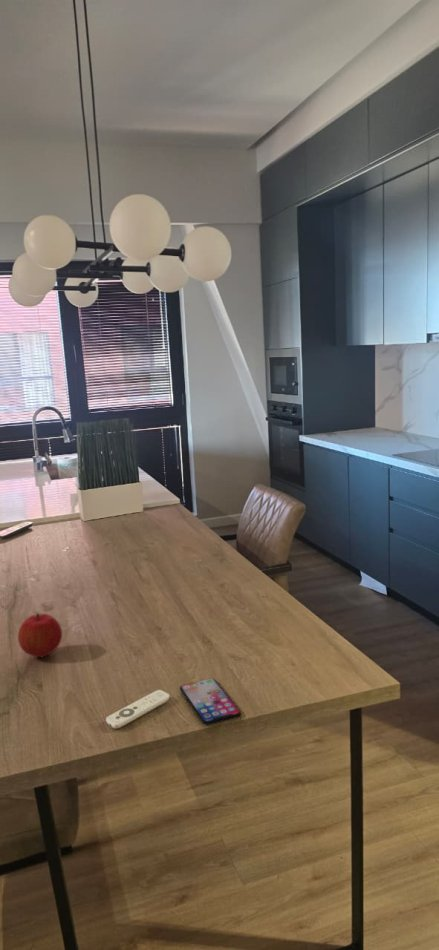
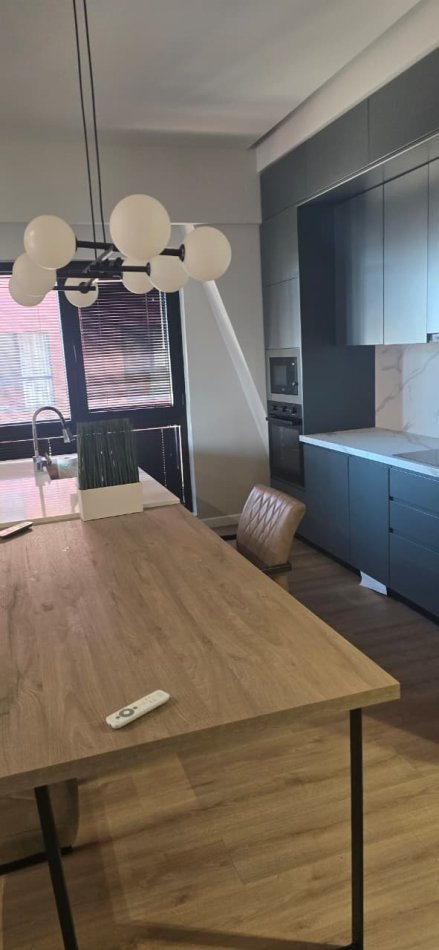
- smartphone [179,678,242,726]
- fruit [17,612,63,658]
